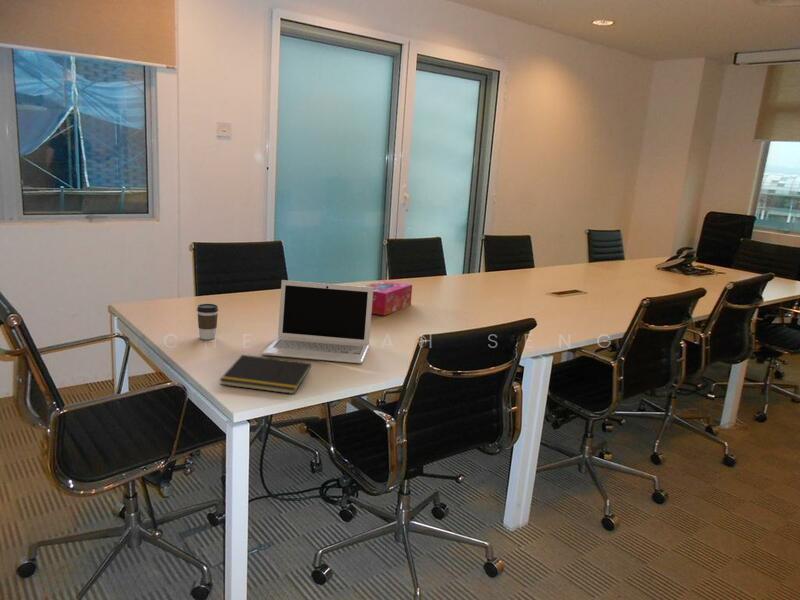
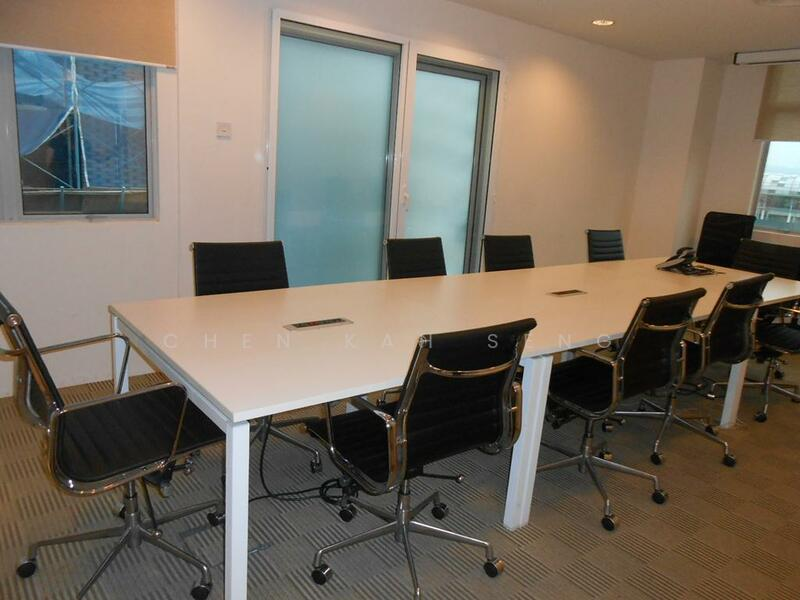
- tissue box [362,279,413,317]
- coffee cup [196,303,219,341]
- laptop [260,279,373,365]
- notepad [218,354,312,395]
